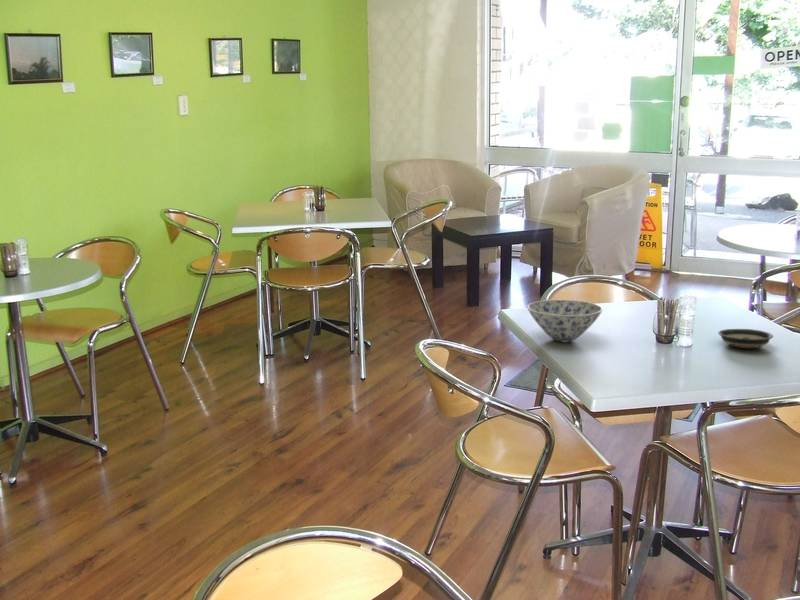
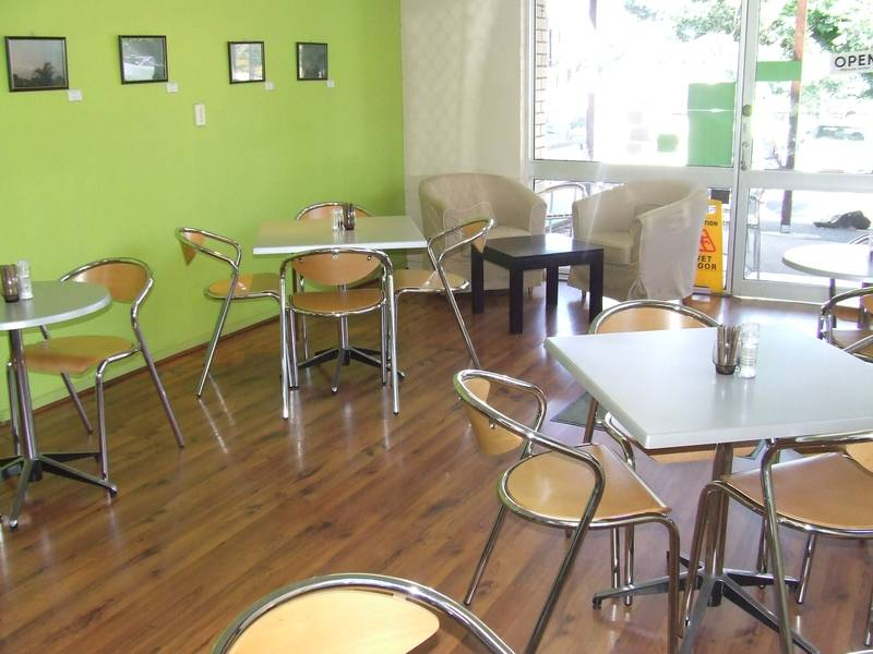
- bowl [526,299,603,343]
- saucer [717,328,774,349]
